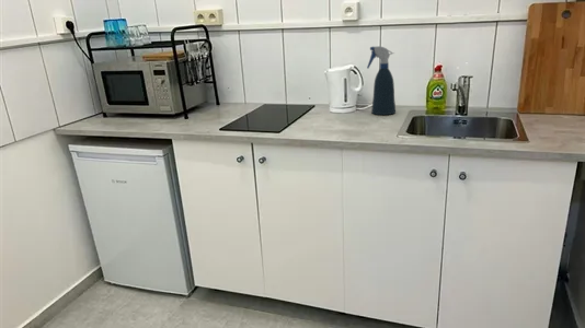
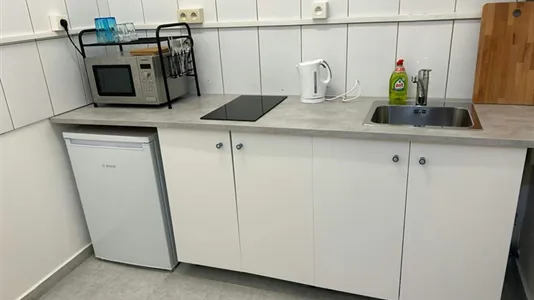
- spray bottle [366,45,397,116]
